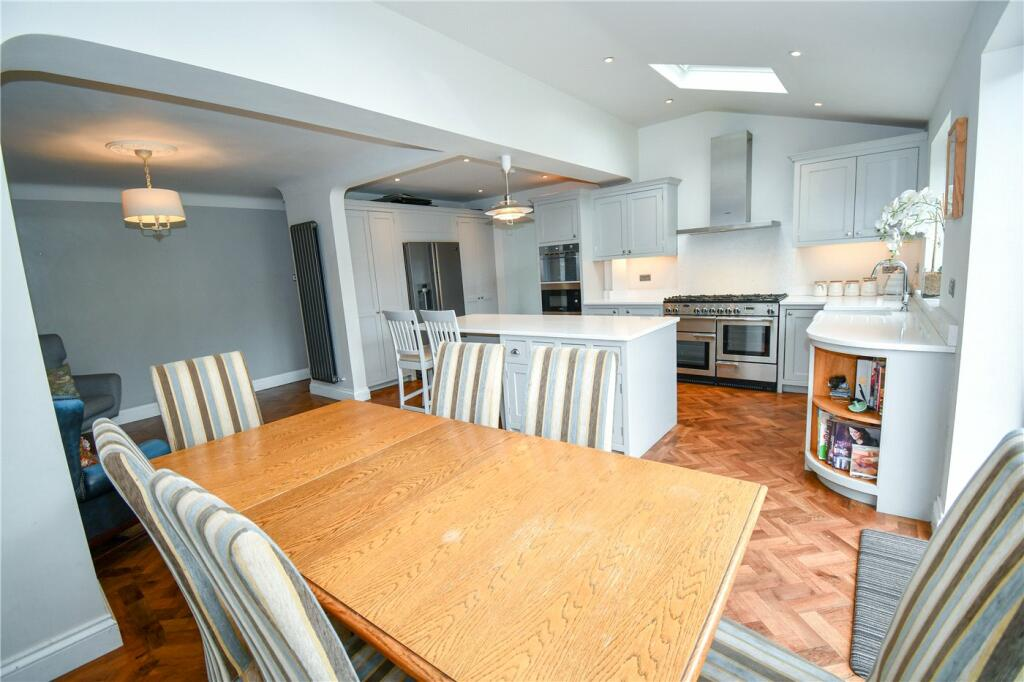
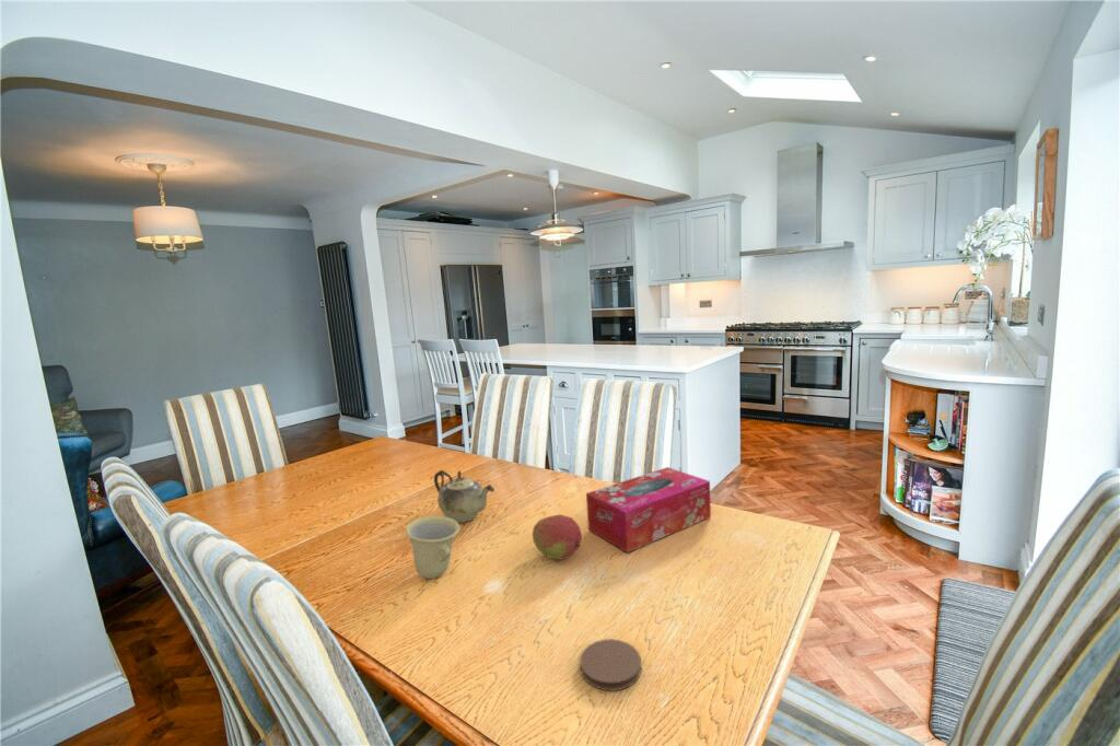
+ coaster [579,638,642,691]
+ cup [405,515,460,580]
+ fruit [532,513,583,561]
+ tissue box [585,466,712,553]
+ teapot [433,469,495,524]
